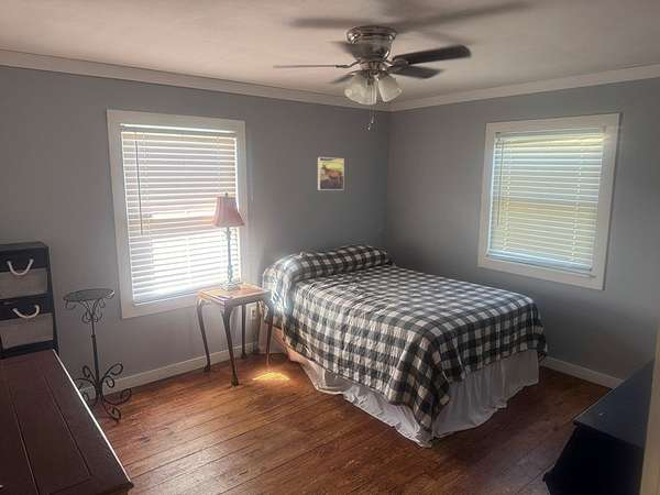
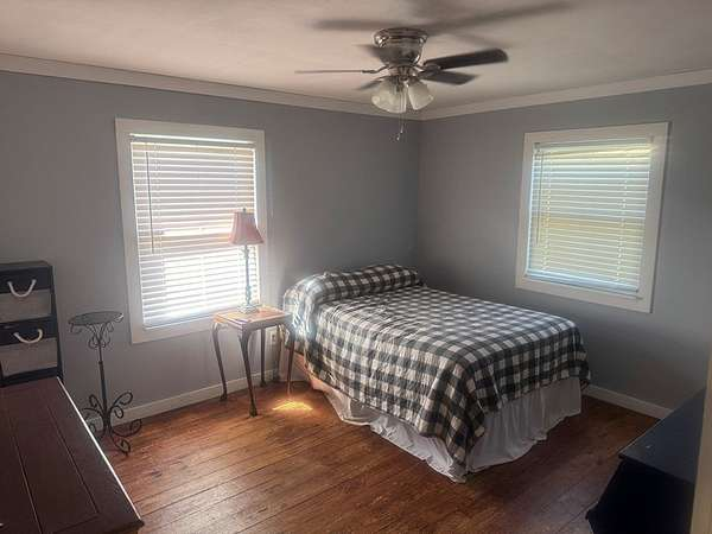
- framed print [317,156,345,191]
